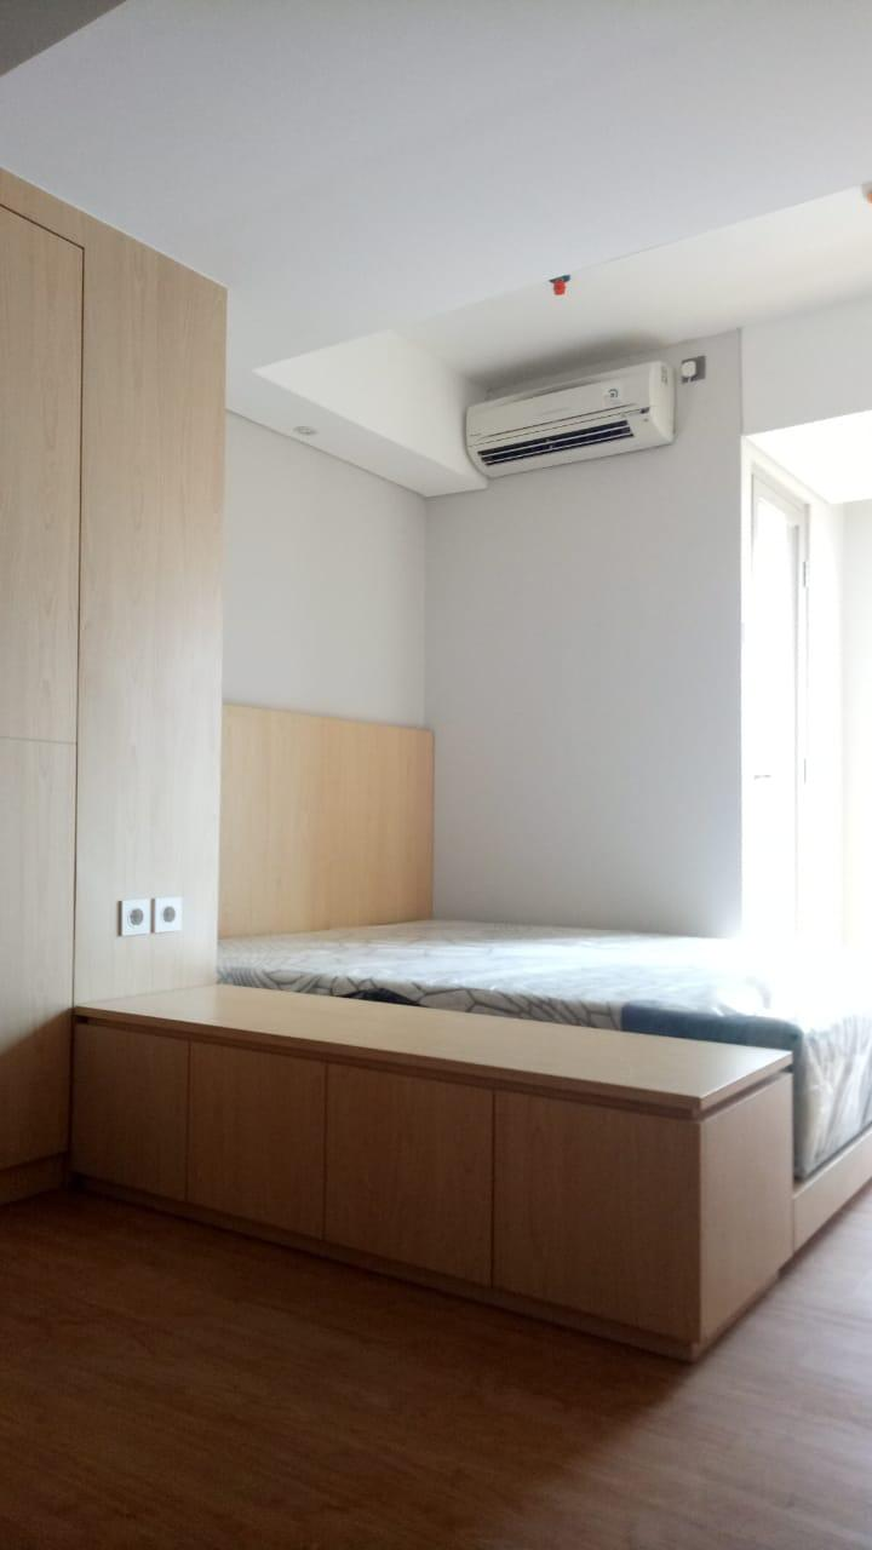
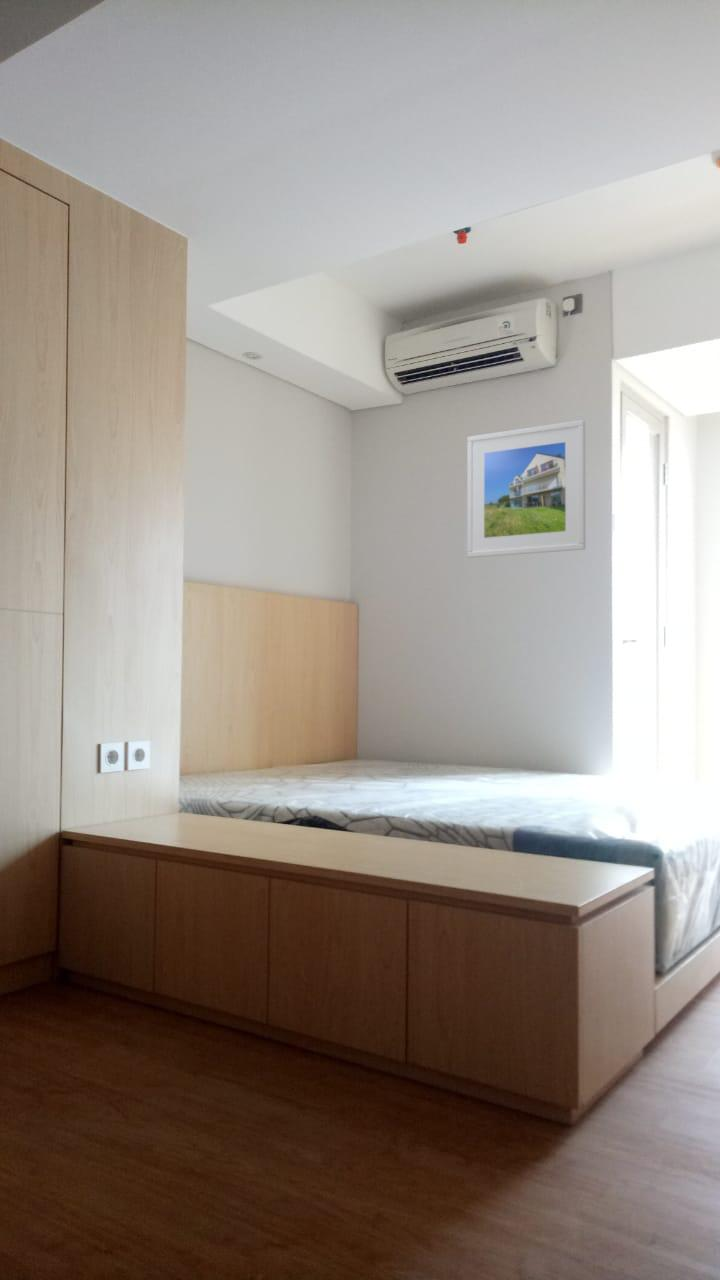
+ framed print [466,419,587,559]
